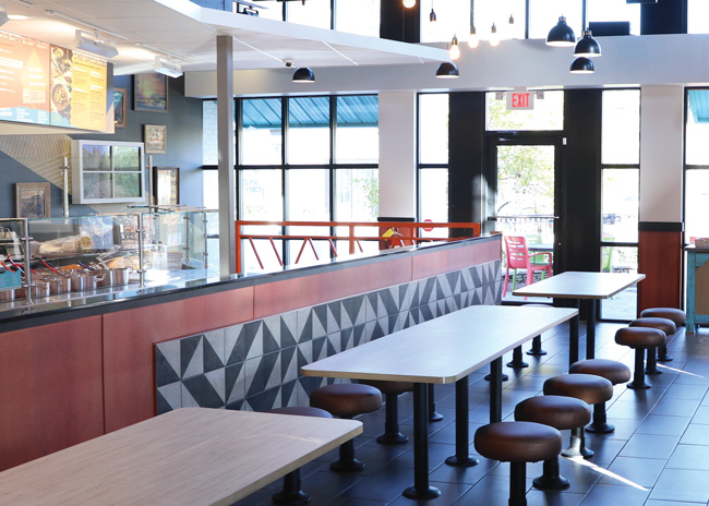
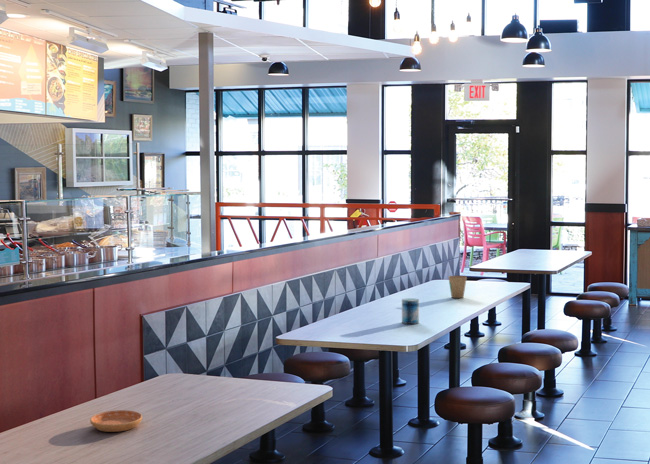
+ saucer [89,409,143,433]
+ beverage can [401,297,420,325]
+ paper cup [447,275,468,299]
